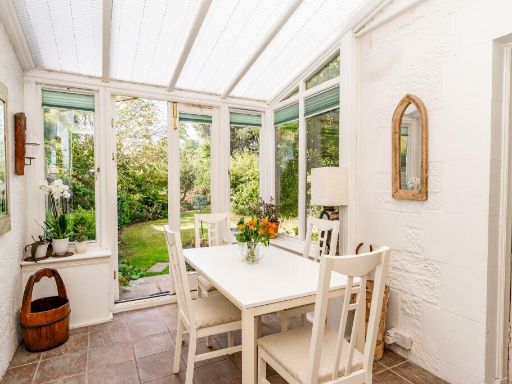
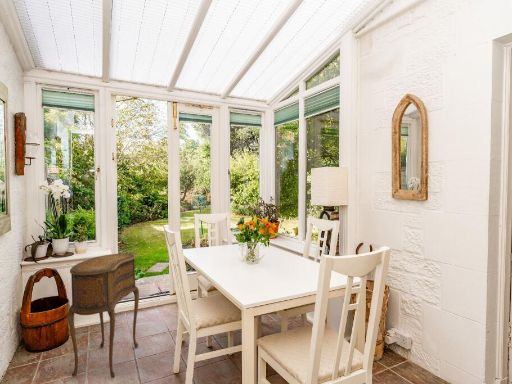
+ side table [67,253,140,379]
